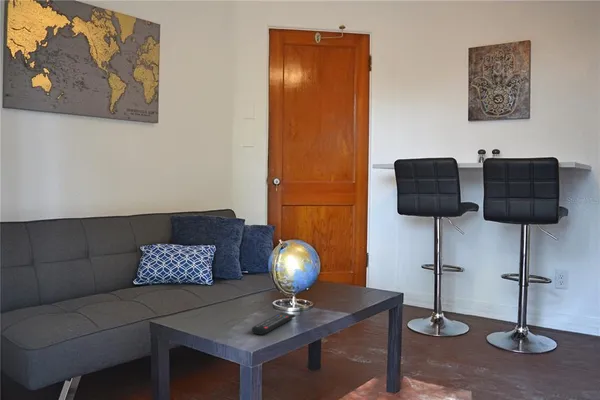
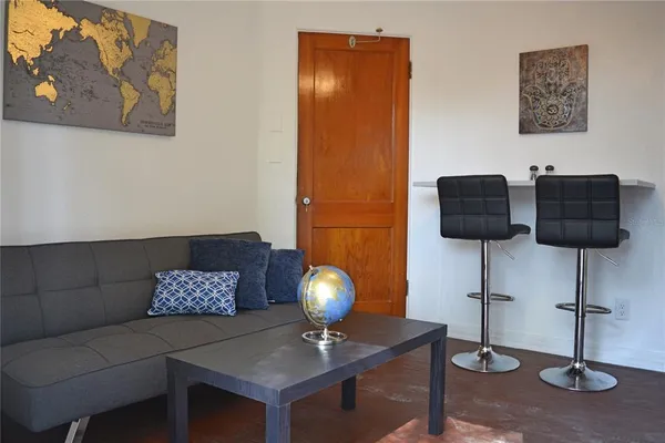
- remote control [251,312,296,336]
